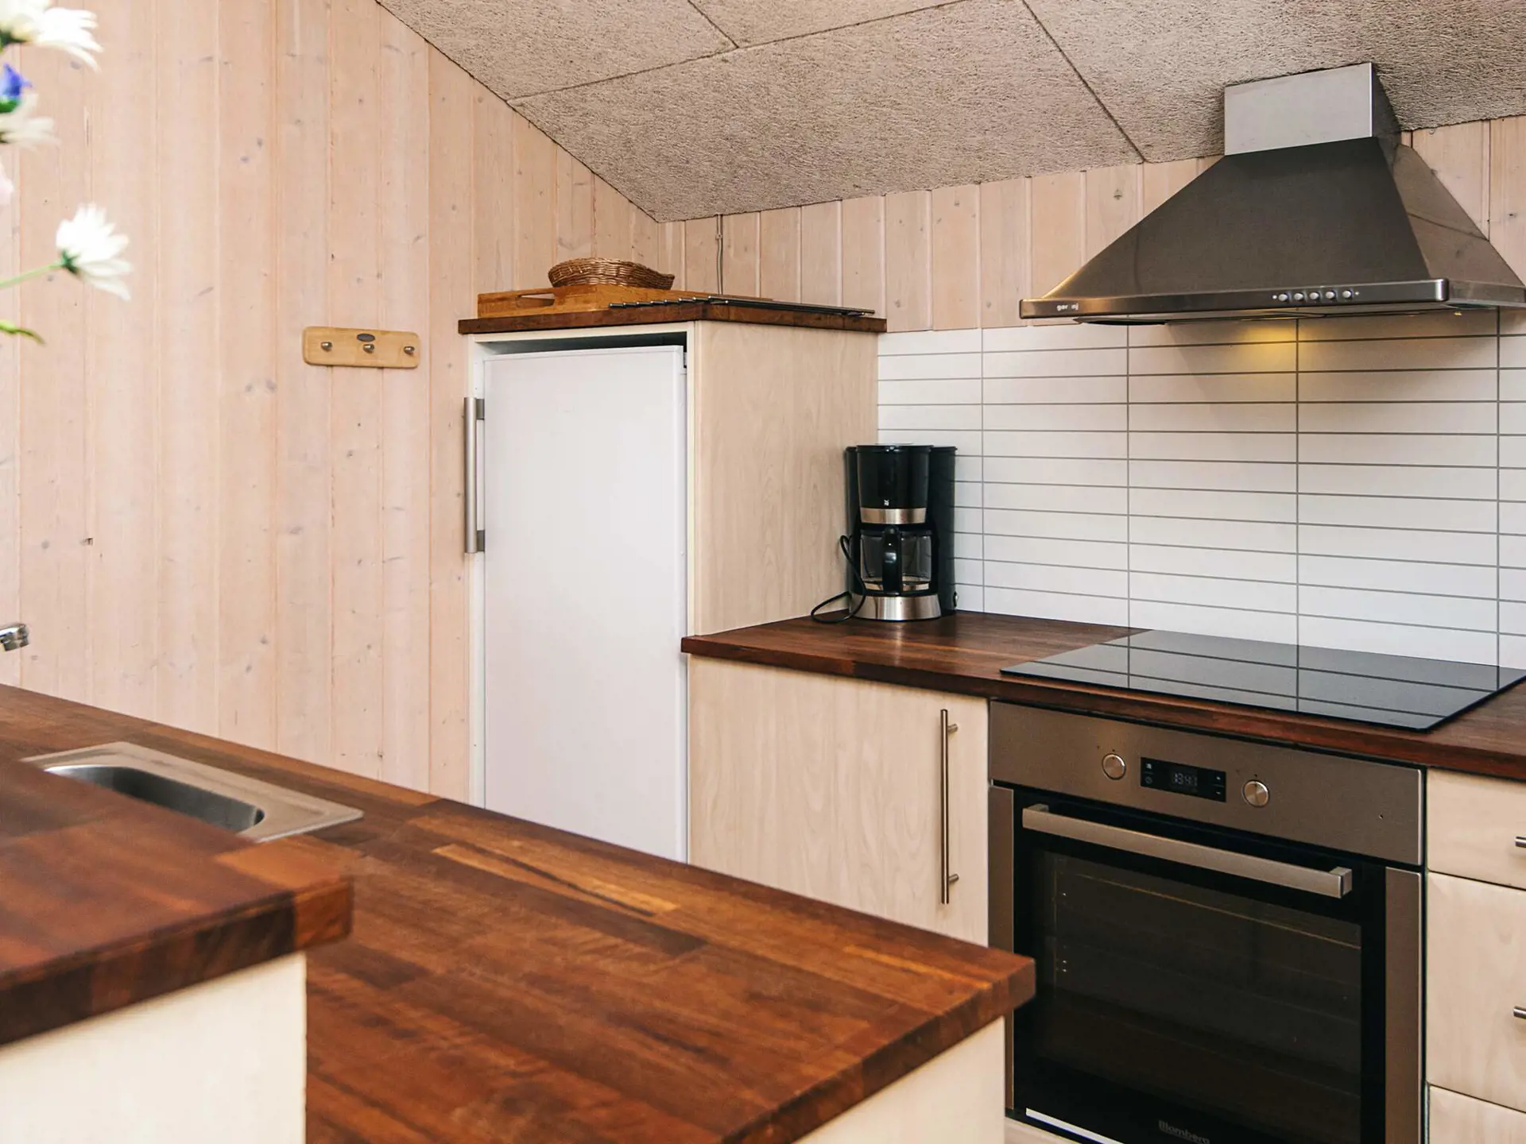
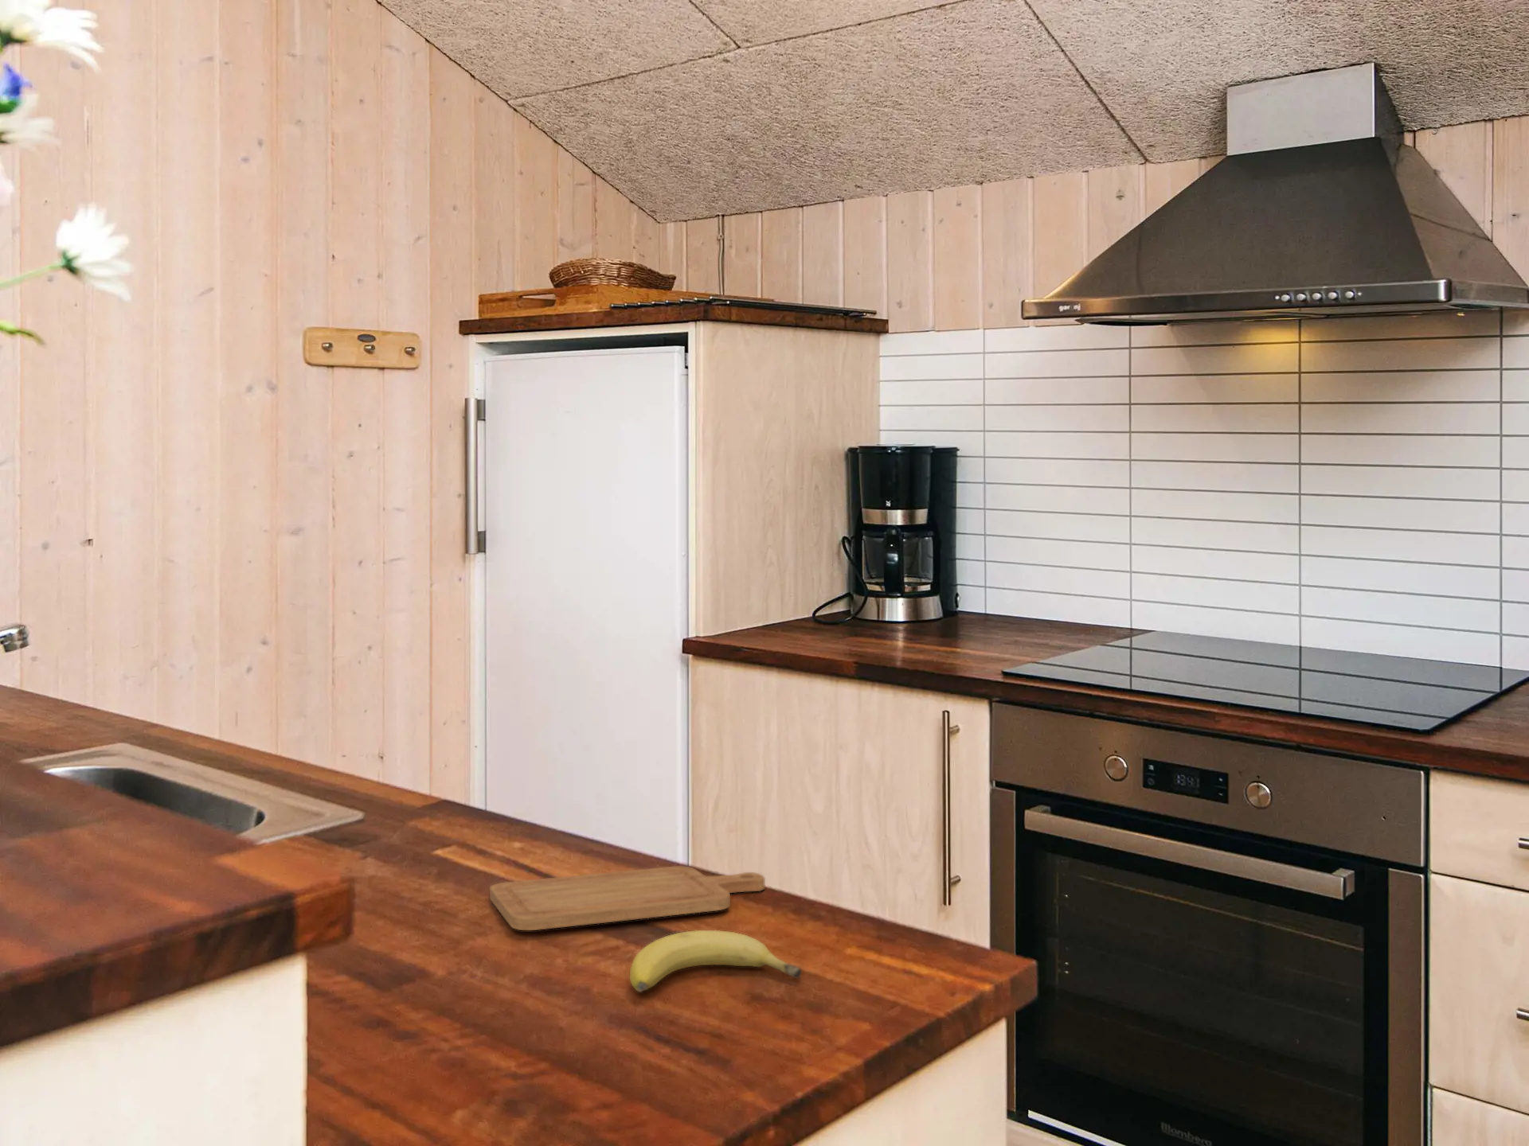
+ fruit [630,929,803,992]
+ chopping board [489,866,766,931]
